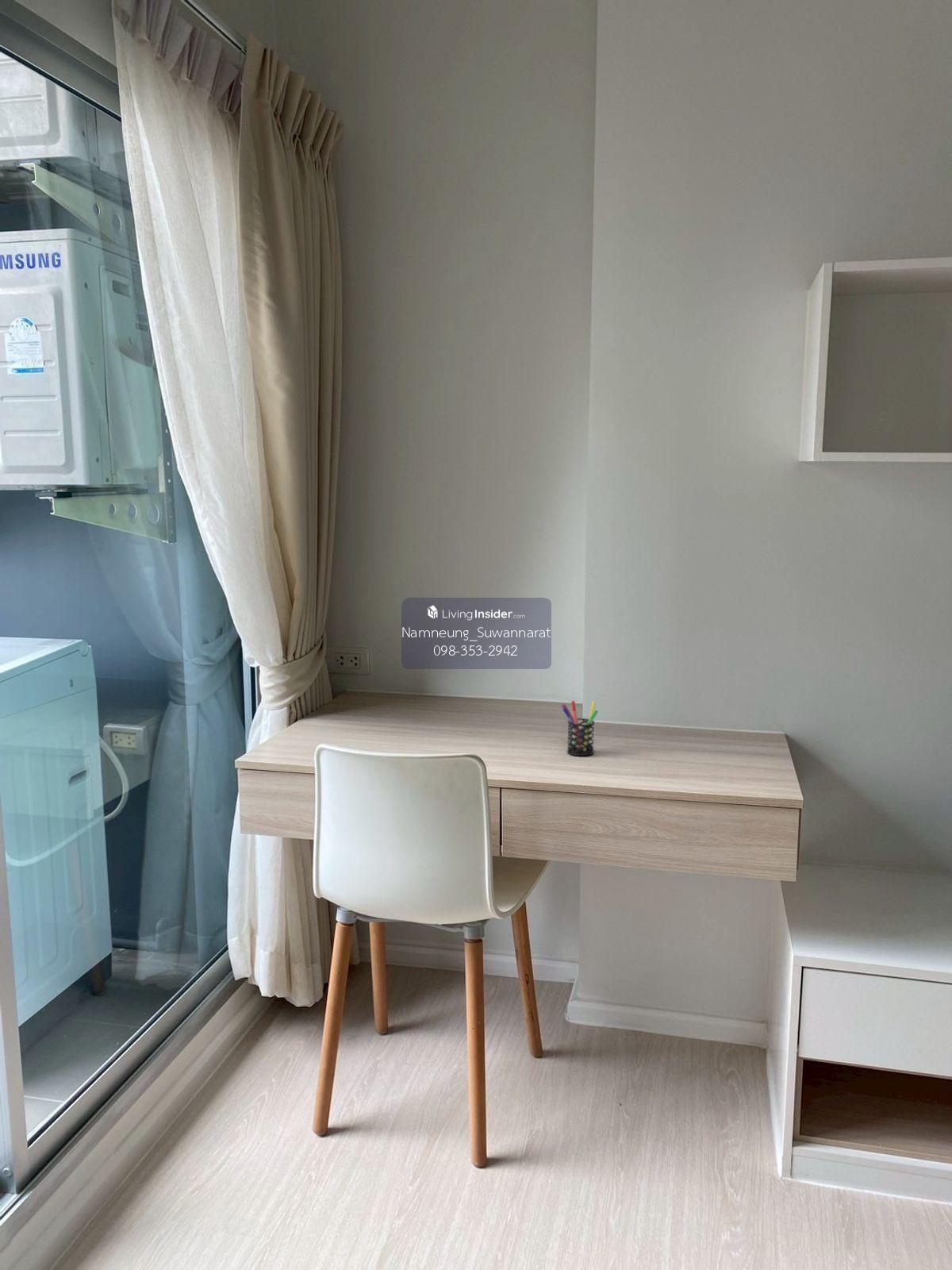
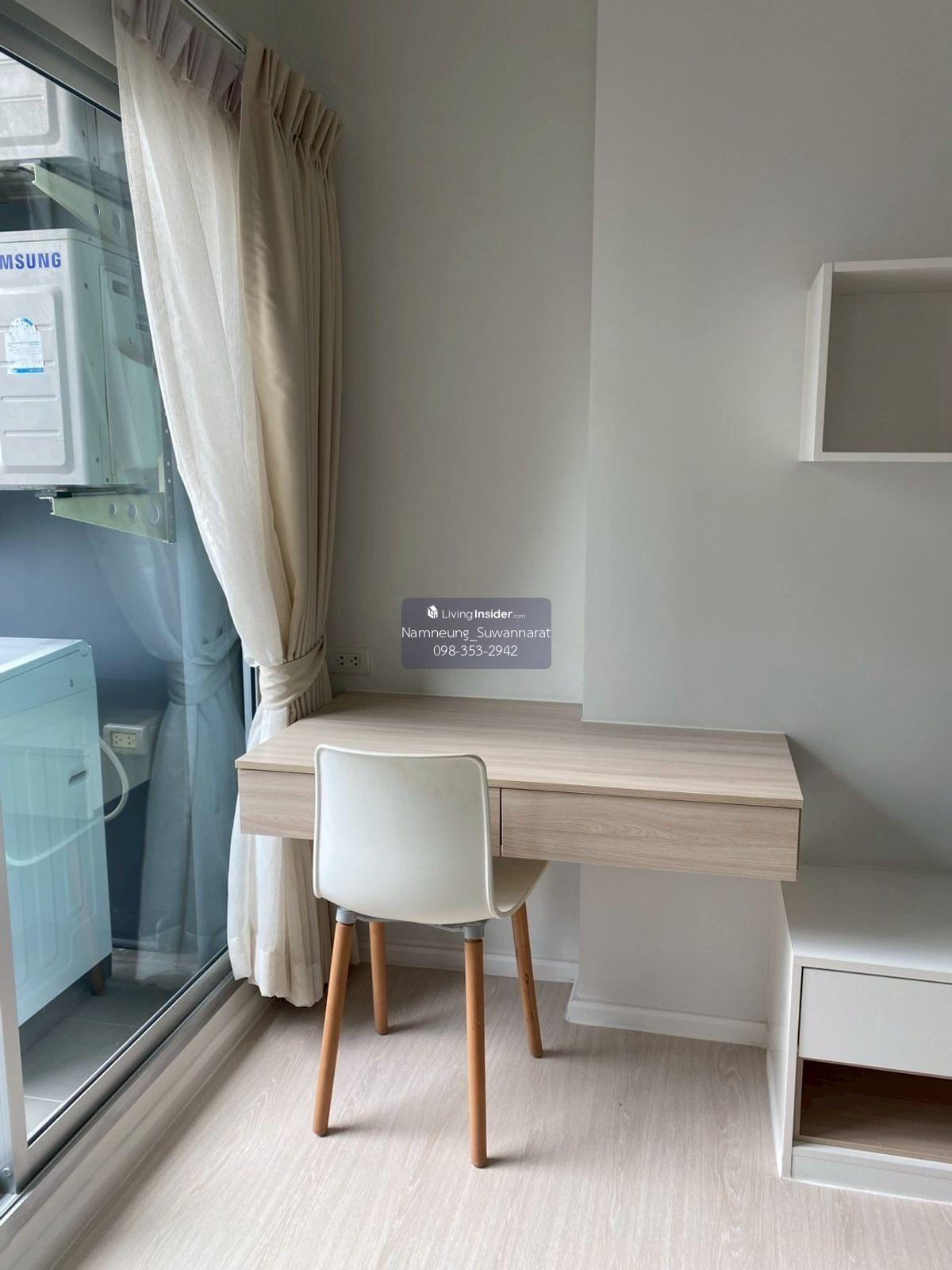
- pen holder [560,700,599,756]
